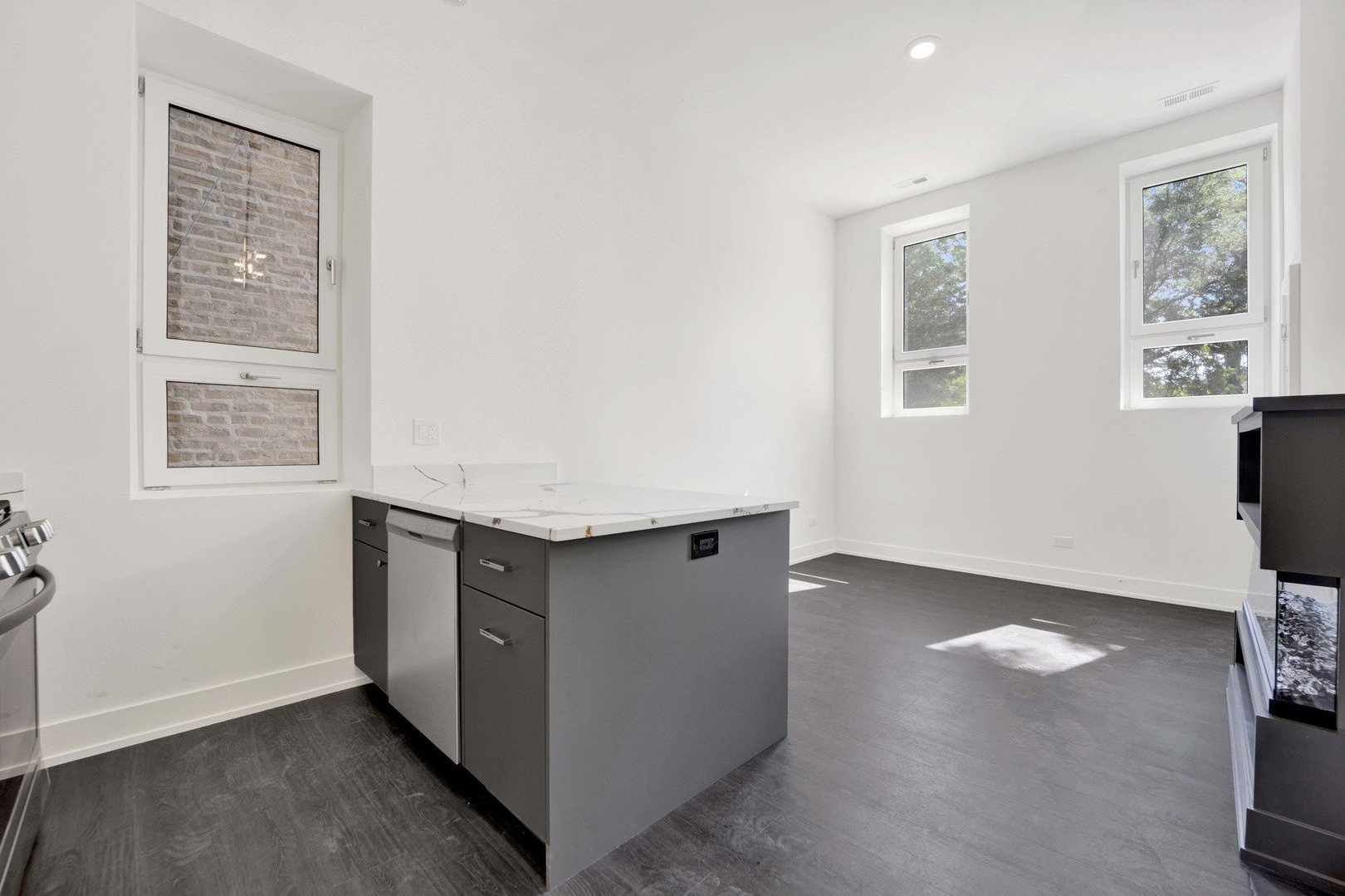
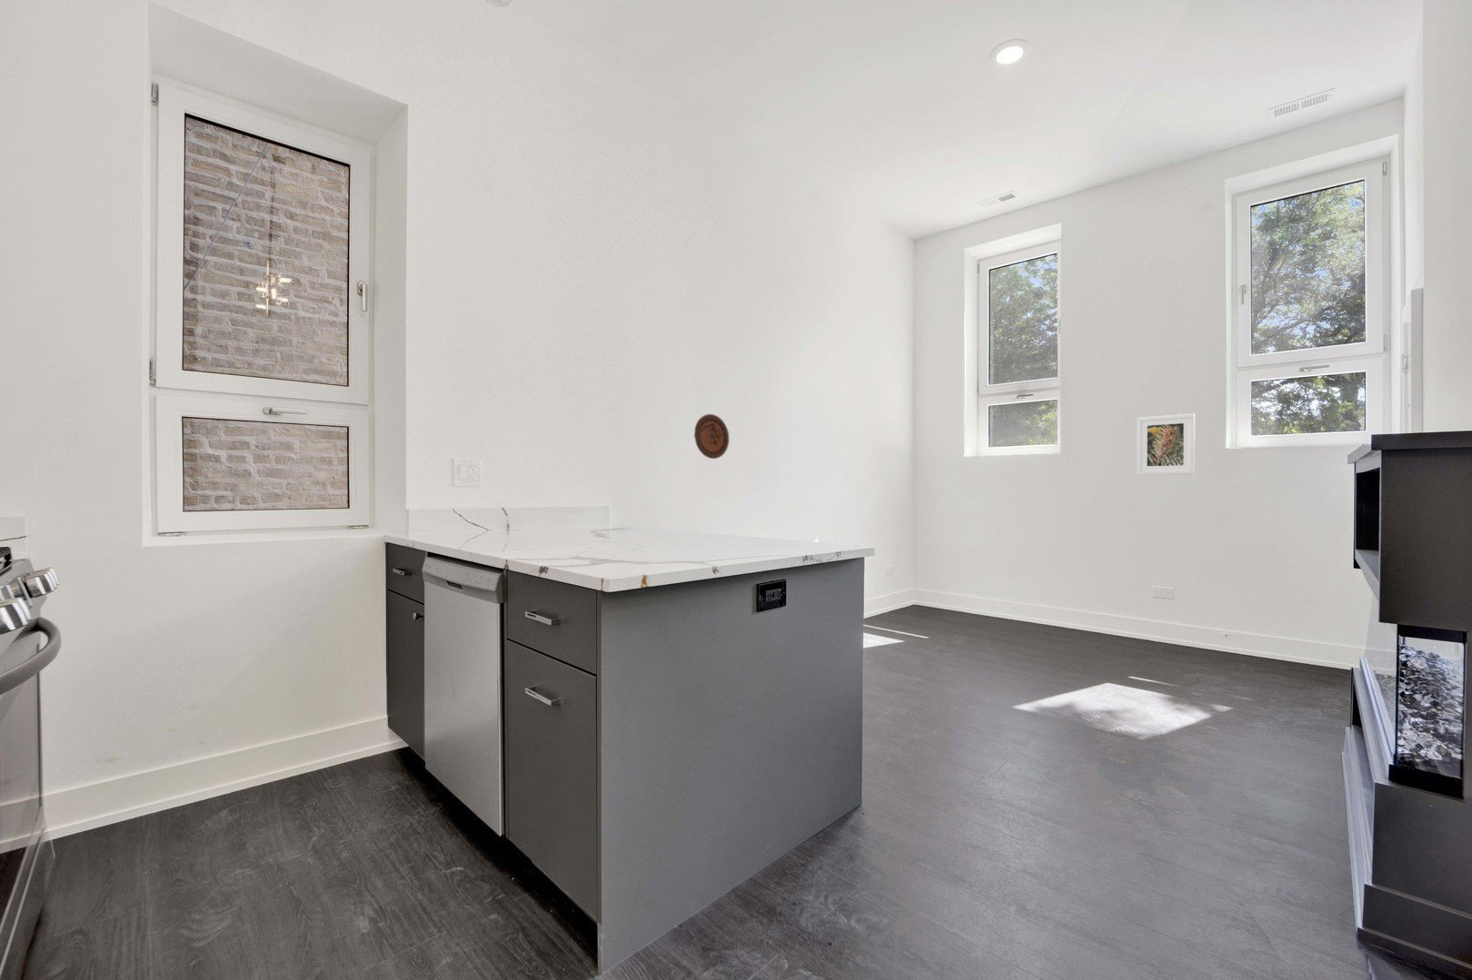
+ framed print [1136,412,1196,476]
+ decorative plate [693,413,730,459]
